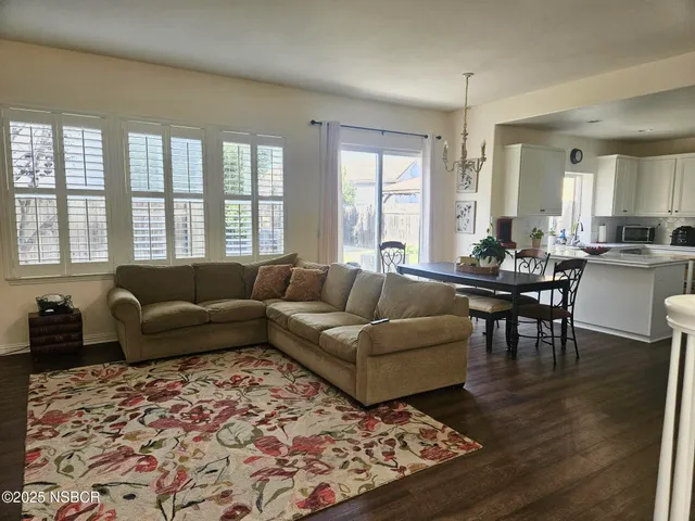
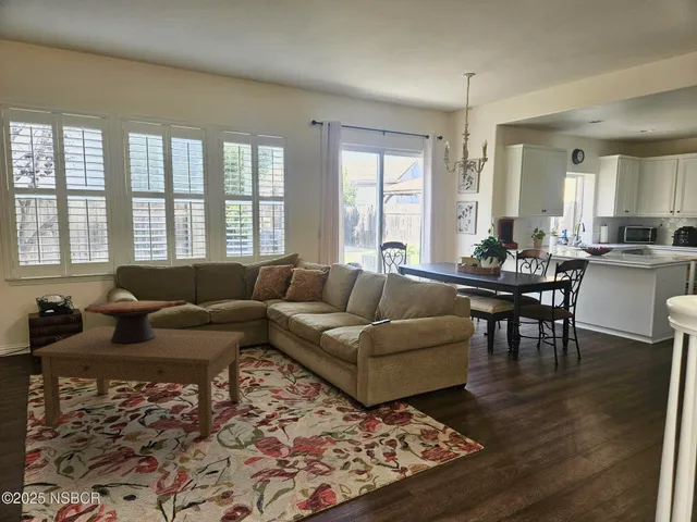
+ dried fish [83,299,188,344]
+ coffee table [32,325,245,438]
